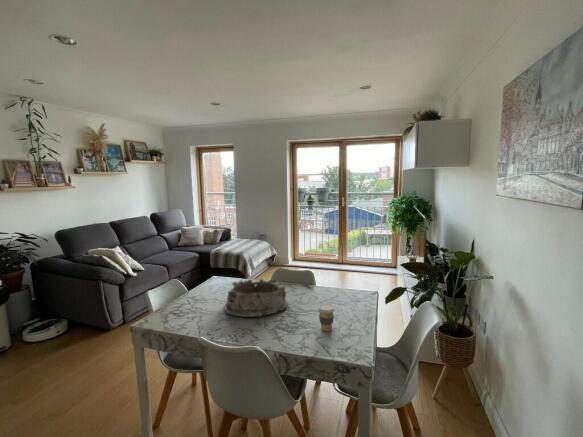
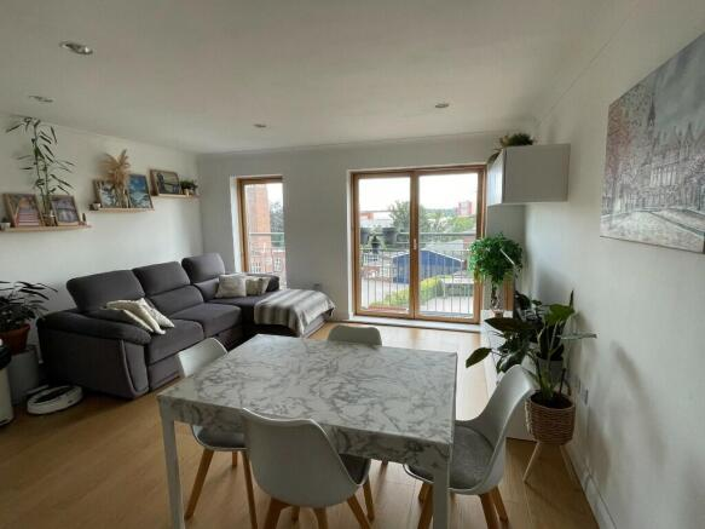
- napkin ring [224,278,289,318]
- coffee cup [317,303,336,332]
